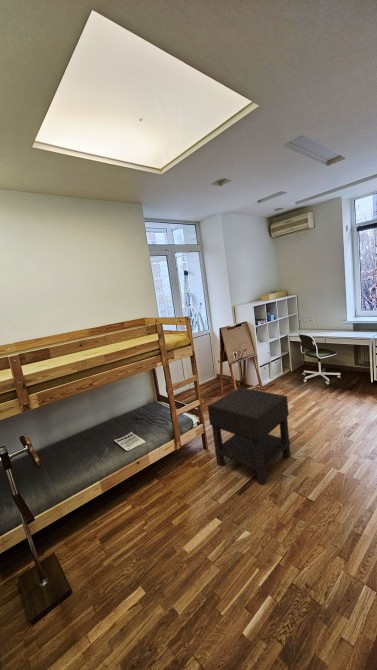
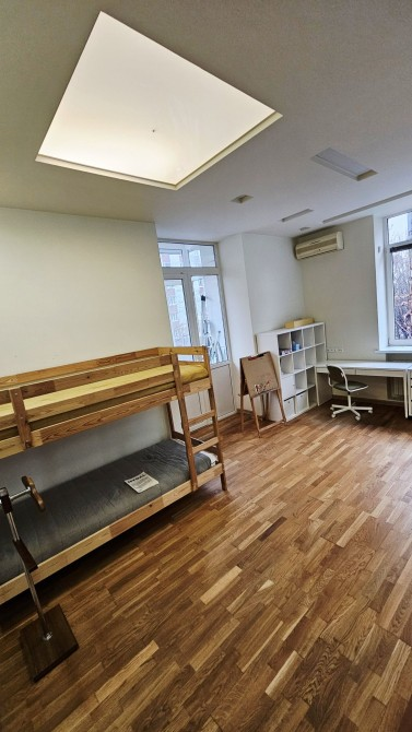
- nightstand [206,387,291,486]
